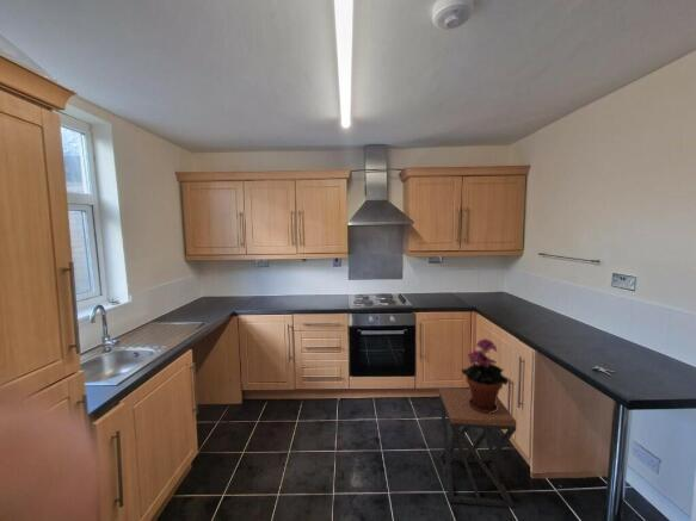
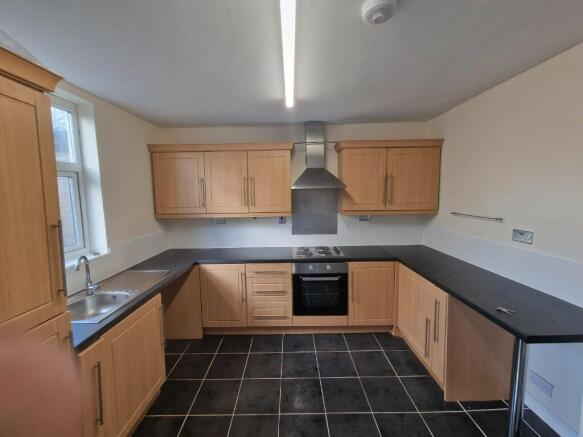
- potted plant [461,337,510,414]
- stool [437,386,517,508]
